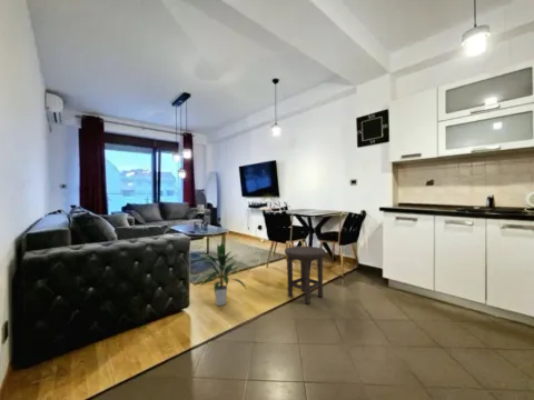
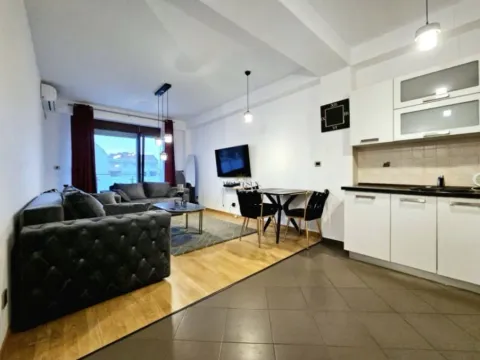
- stool [284,246,327,306]
- indoor plant [199,241,248,307]
